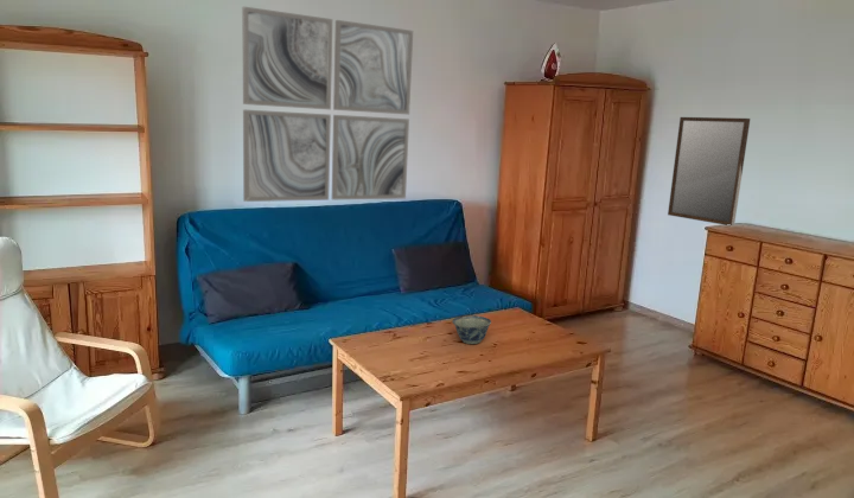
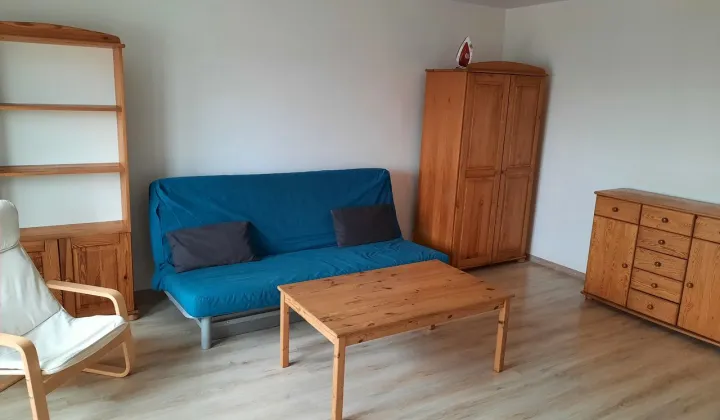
- wall art [241,6,414,203]
- home mirror [667,116,751,226]
- bowl [451,314,492,345]
